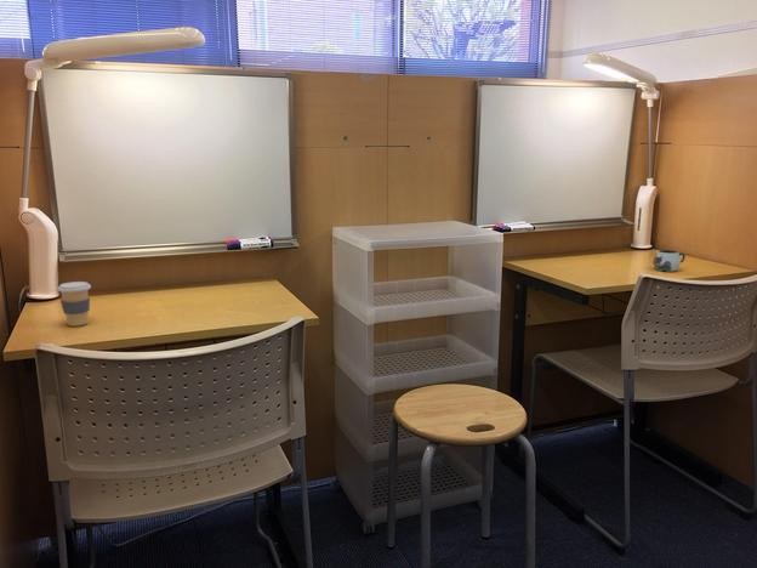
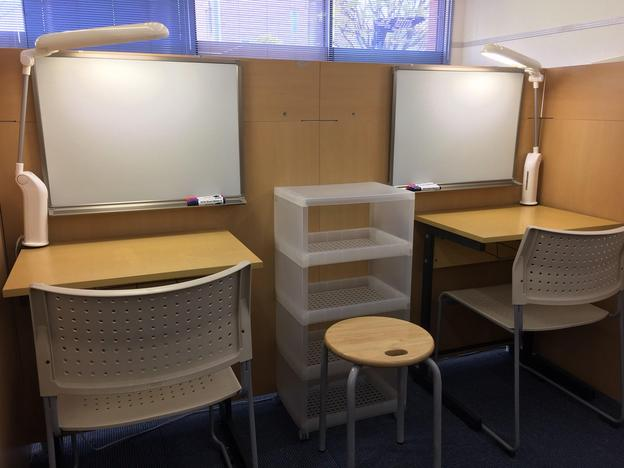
- coffee cup [56,280,92,328]
- mug [651,249,687,273]
